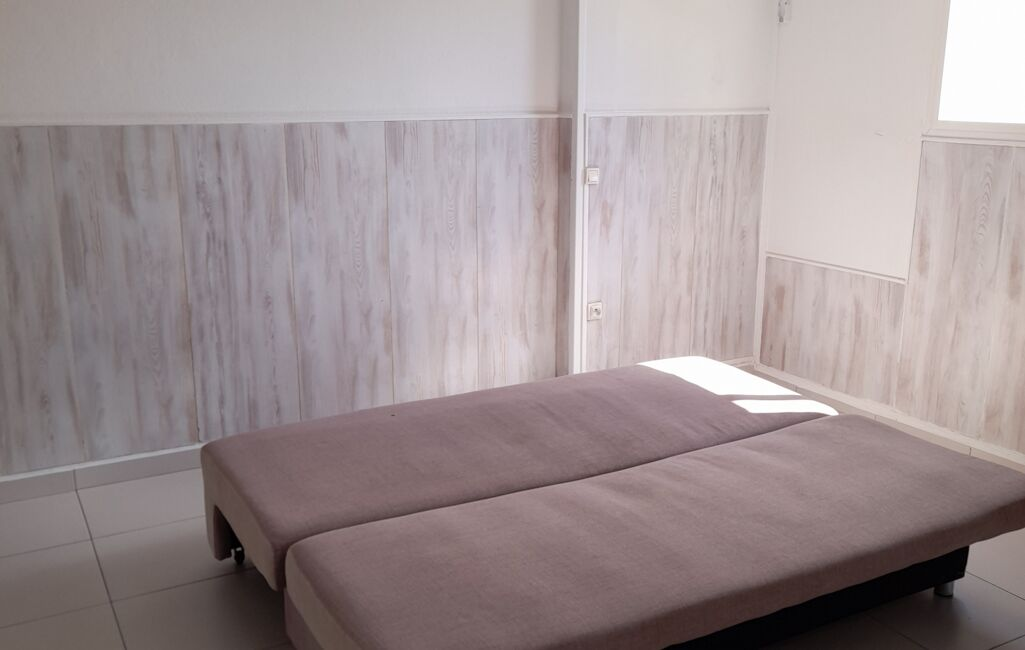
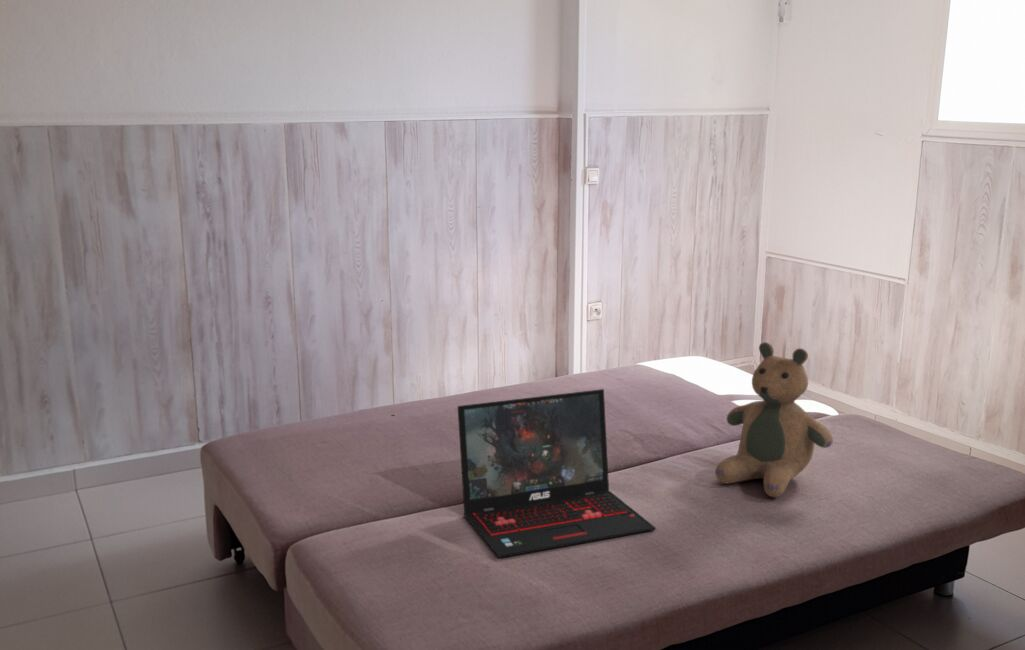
+ teddy bear [714,341,834,498]
+ laptop [457,388,657,559]
